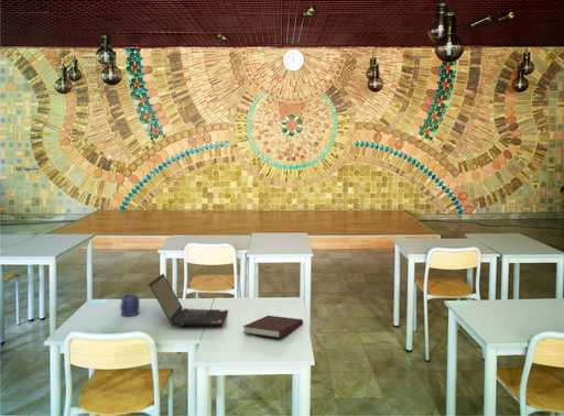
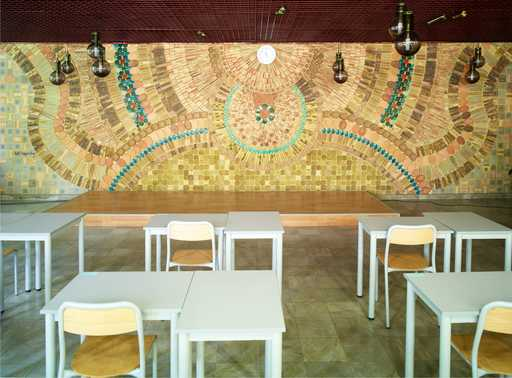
- notebook [242,315,304,339]
- mug [119,294,140,317]
- laptop computer [148,273,229,328]
